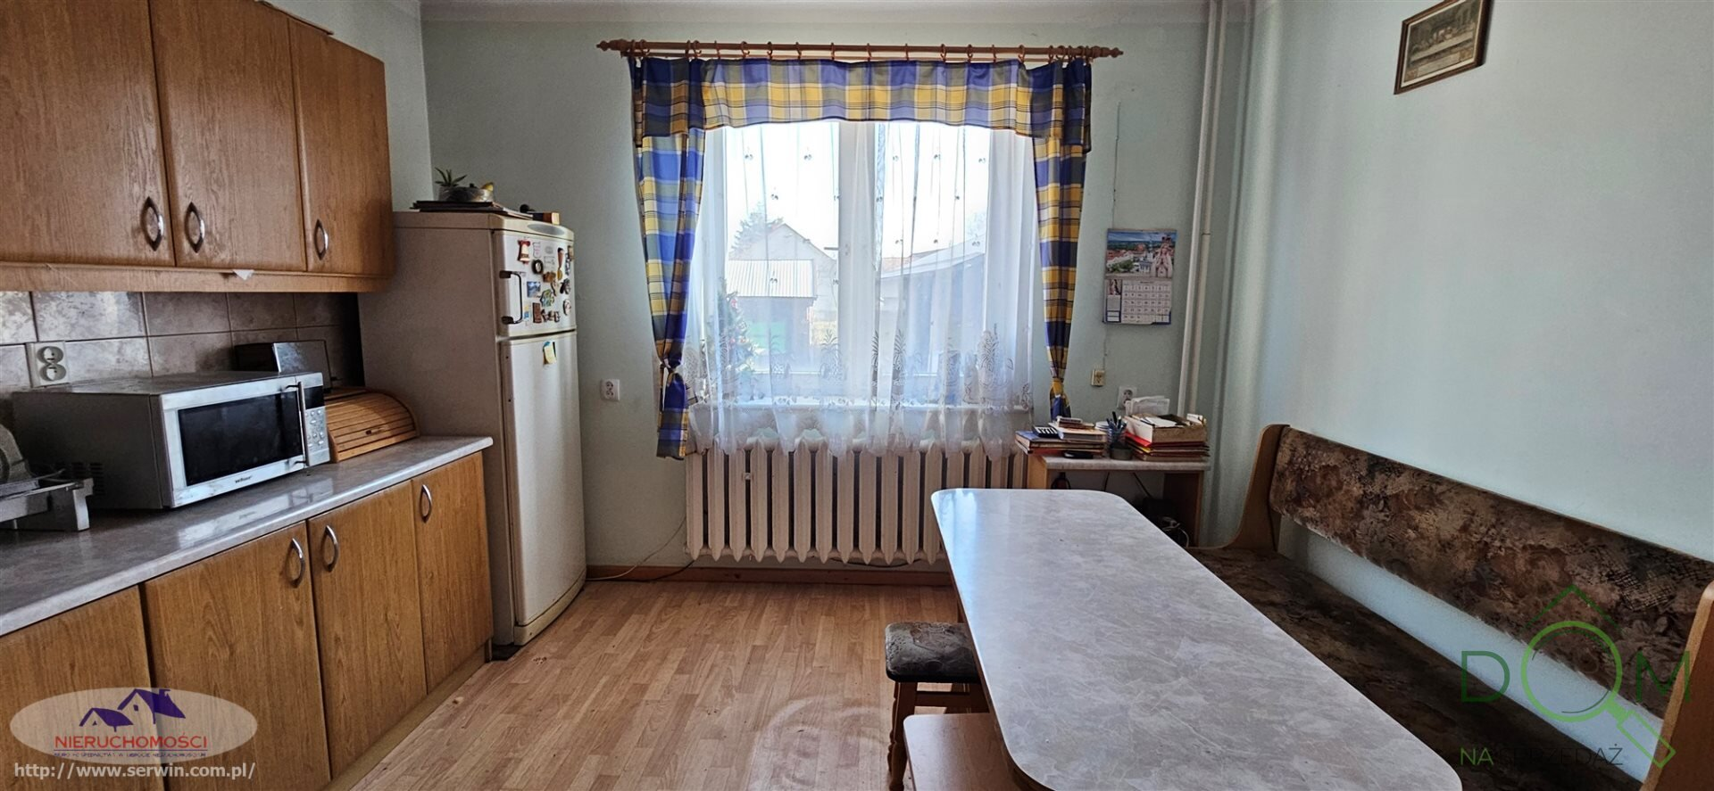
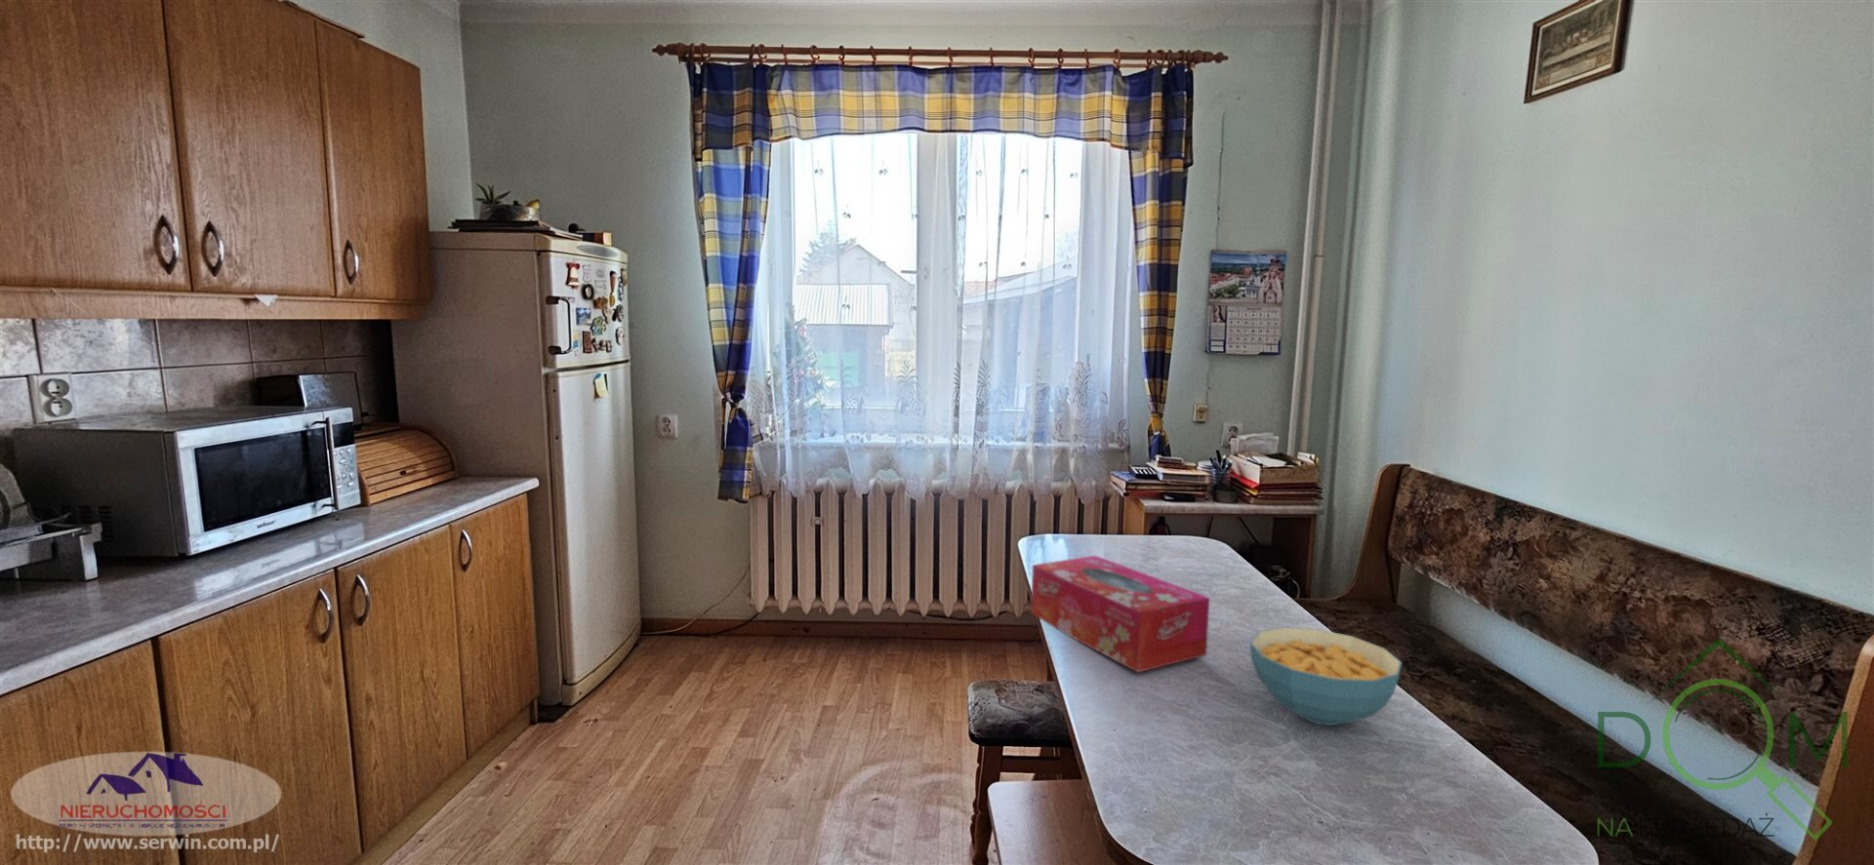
+ cereal bowl [1249,627,1403,726]
+ tissue box [1030,554,1211,673]
